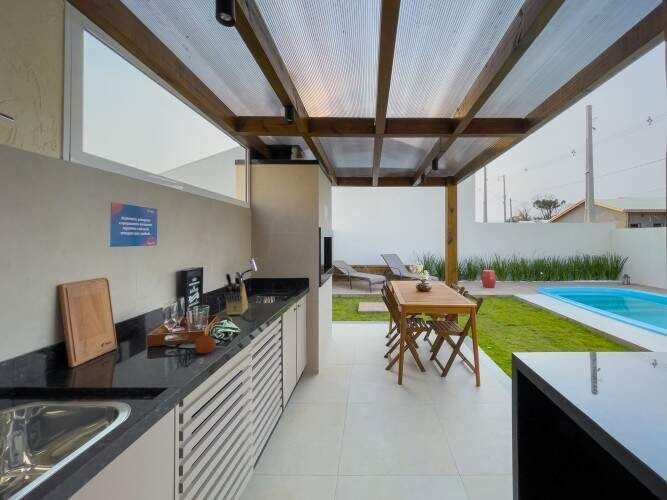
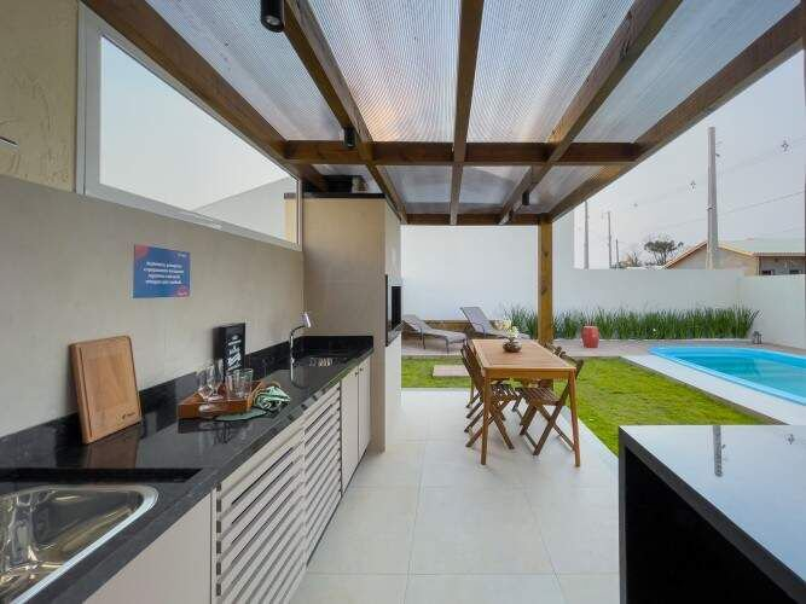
- knife block [223,270,249,316]
- fruit [194,334,217,355]
